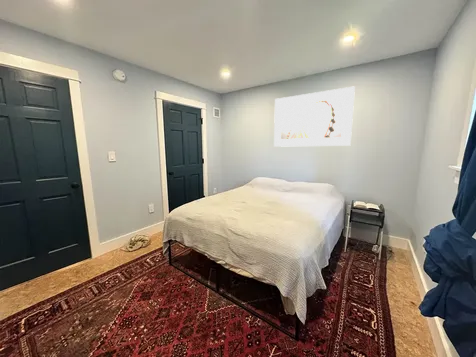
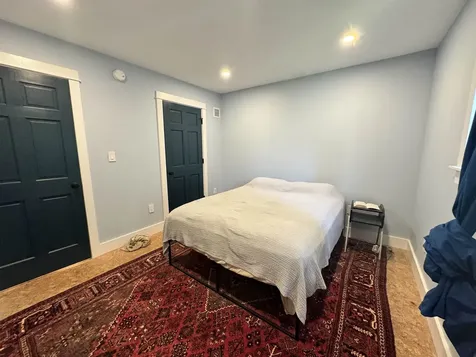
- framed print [273,85,356,148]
